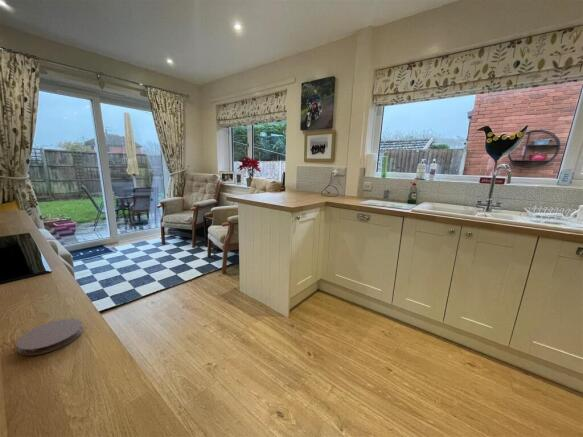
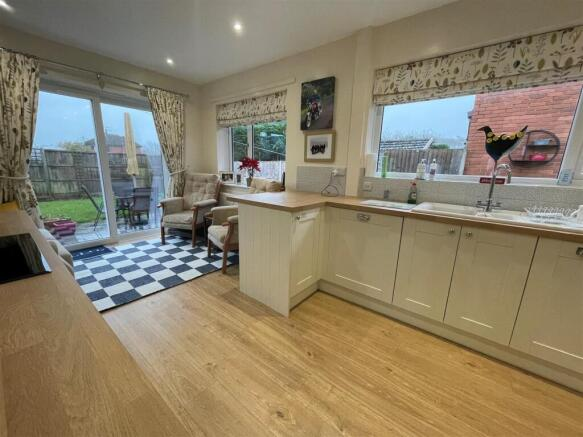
- coaster [15,318,83,356]
